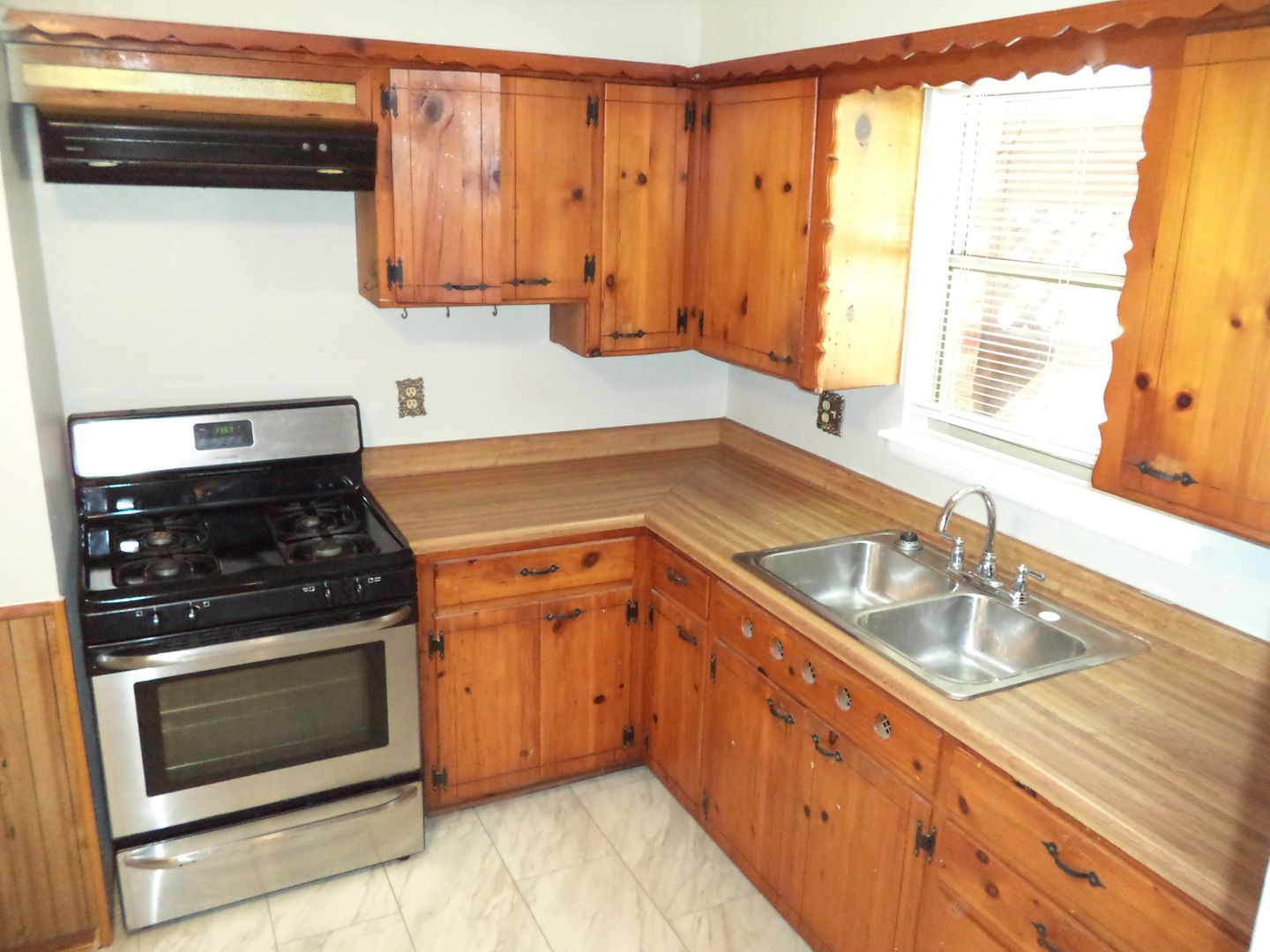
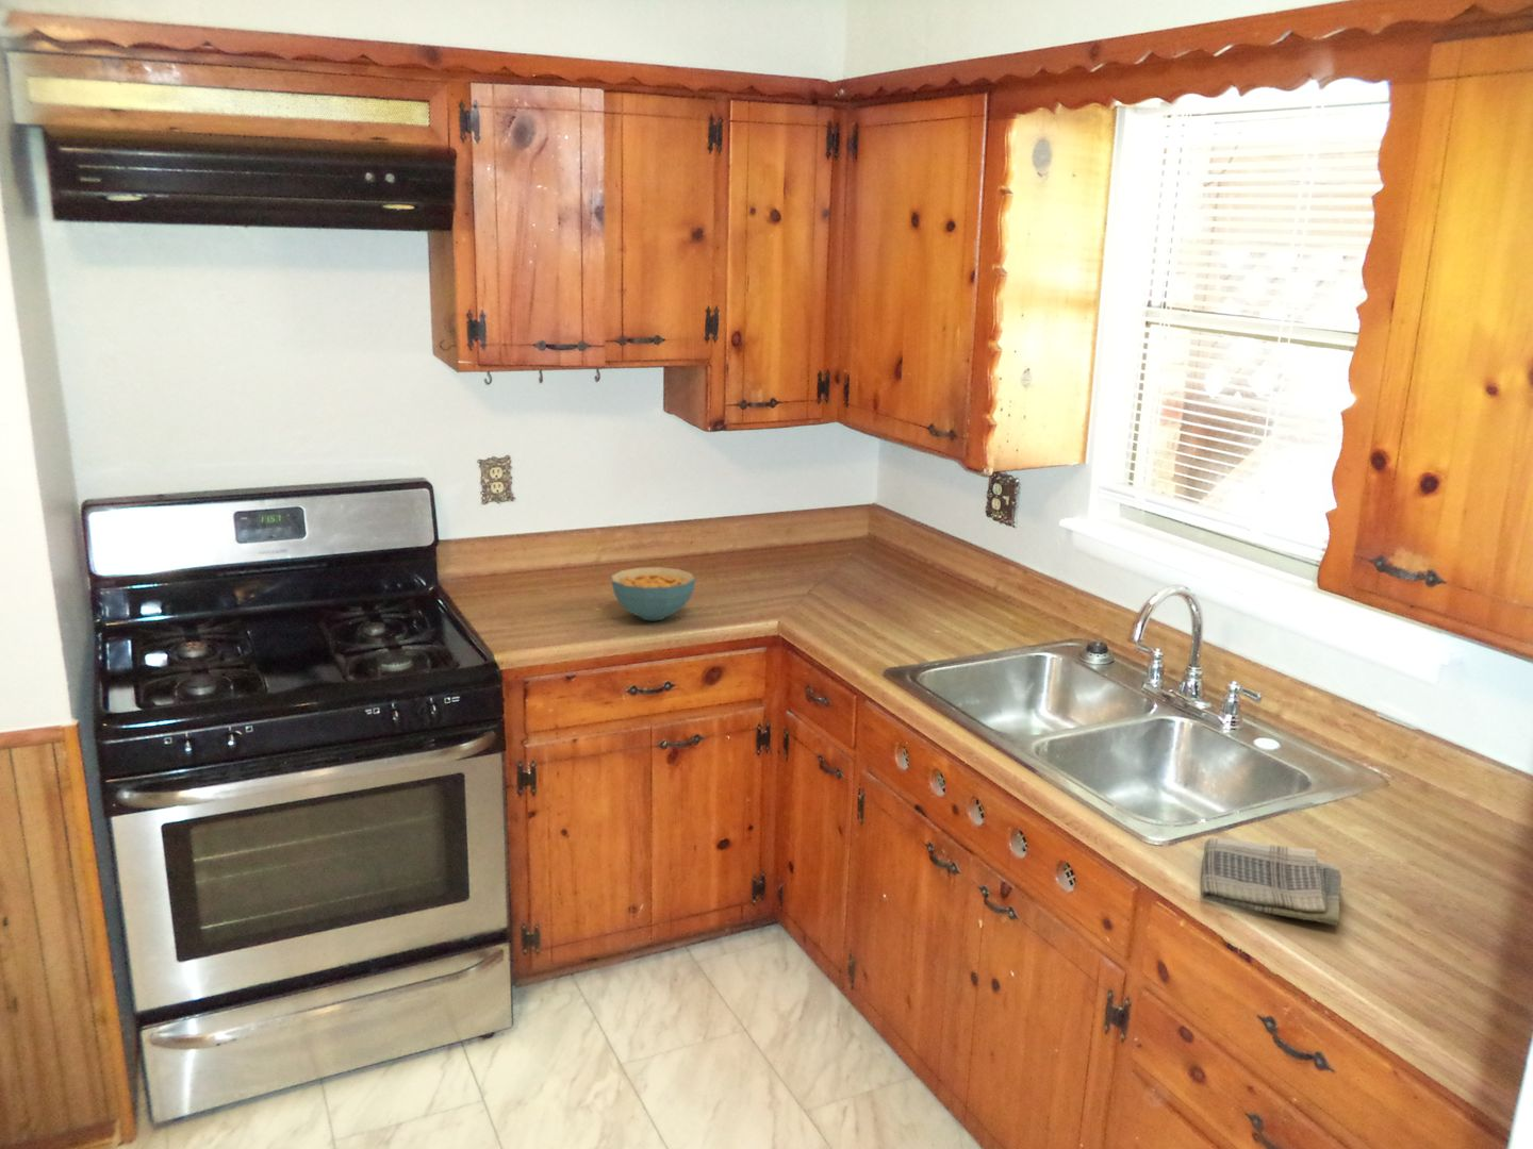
+ dish towel [1200,838,1342,927]
+ cereal bowl [610,566,696,622]
